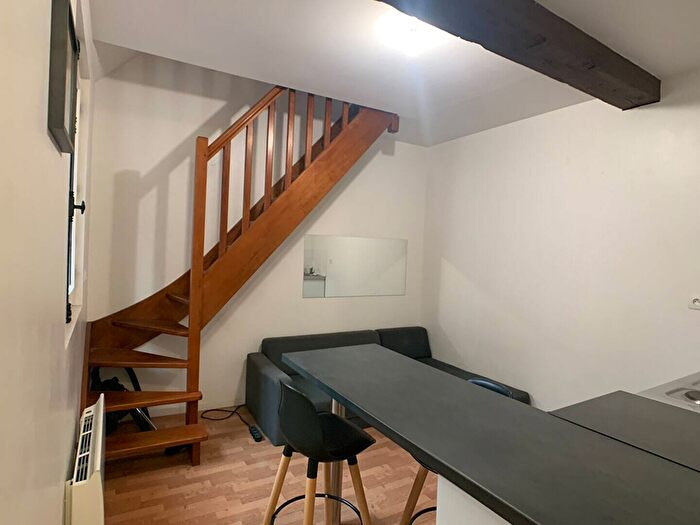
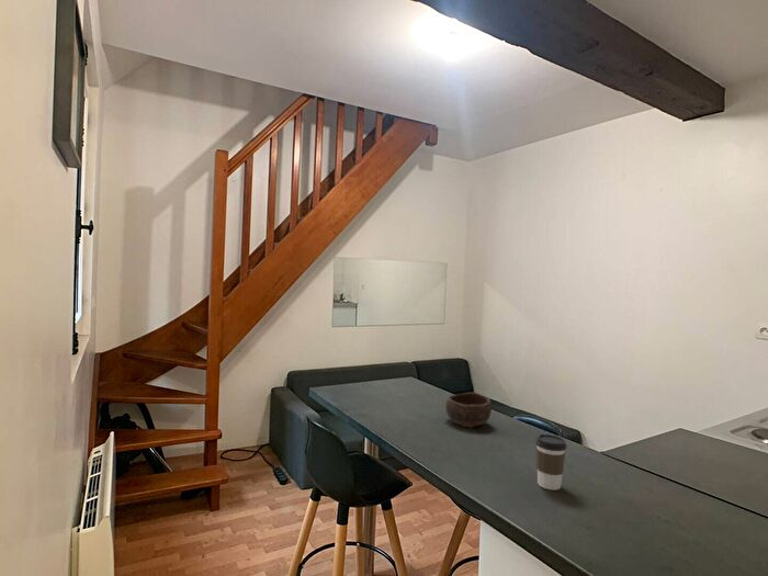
+ coffee cup [534,433,567,492]
+ bowl [444,392,493,429]
